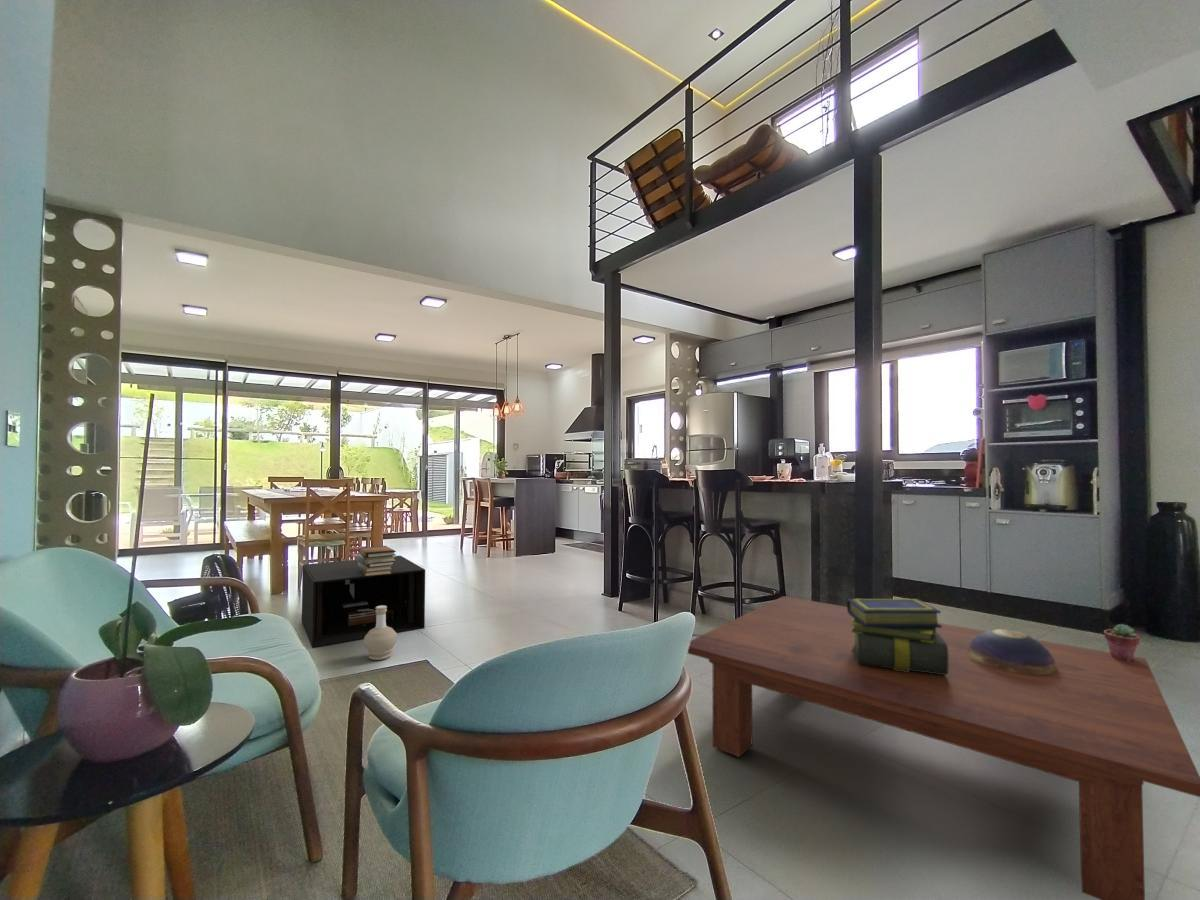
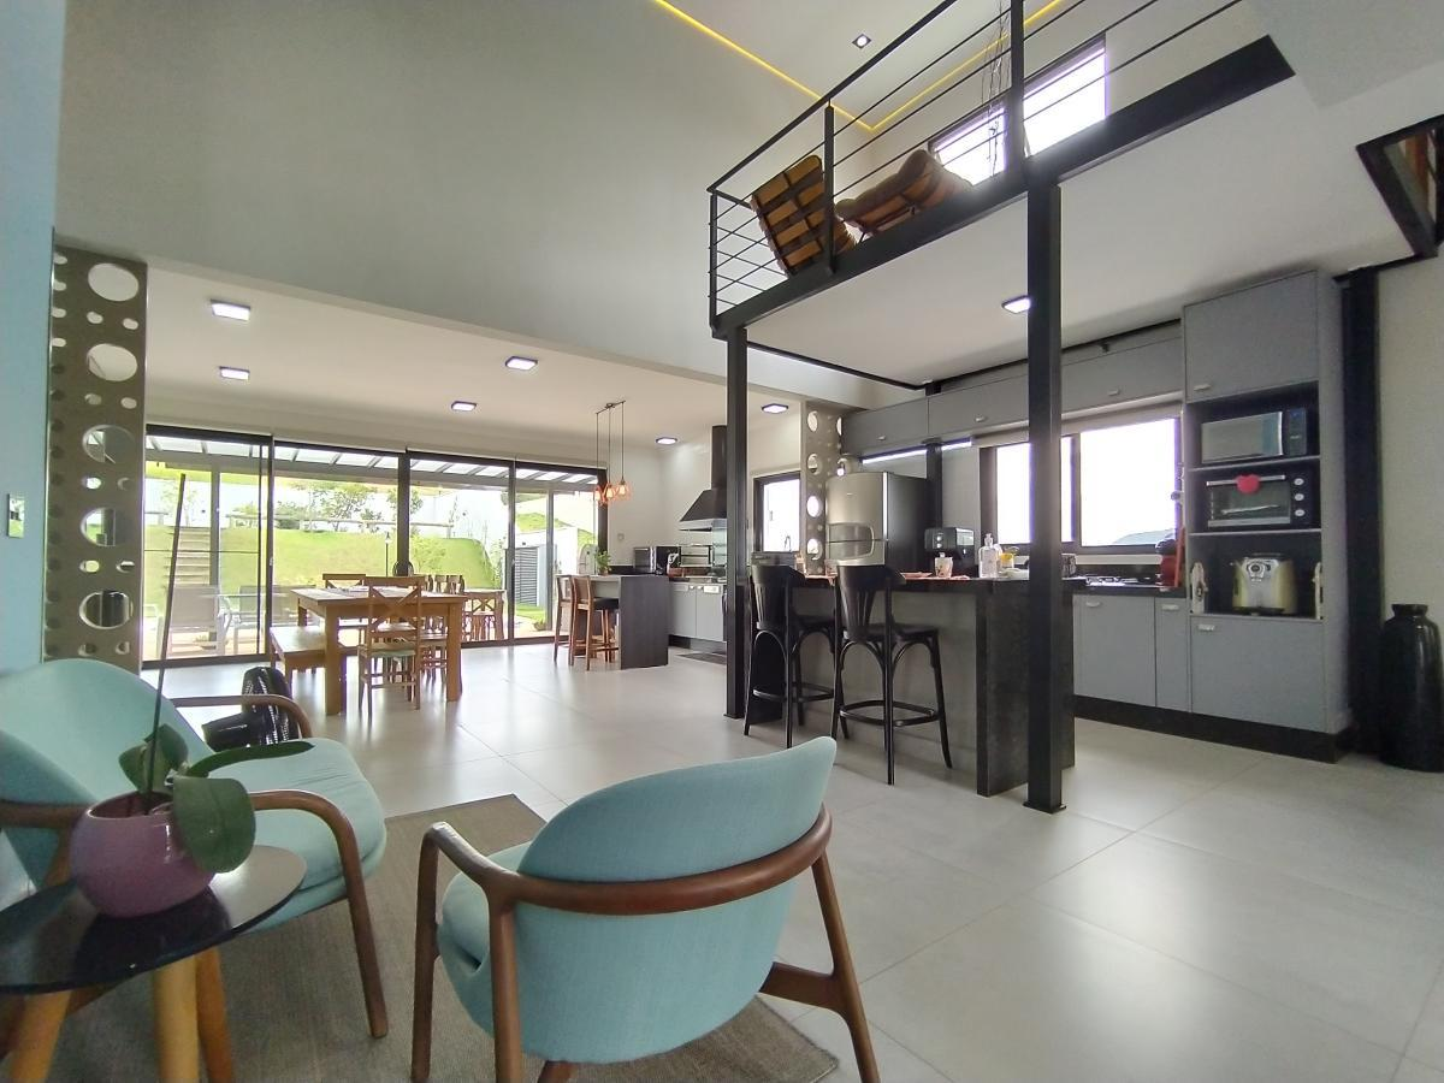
- potted succulent [1103,623,1141,661]
- nightstand [301,555,426,649]
- stack of books [846,597,948,675]
- bottle [363,605,398,661]
- decorative bowl [967,628,1056,675]
- book stack [356,545,397,576]
- coffee table [687,595,1200,900]
